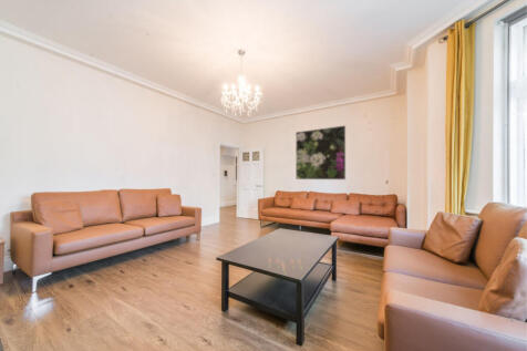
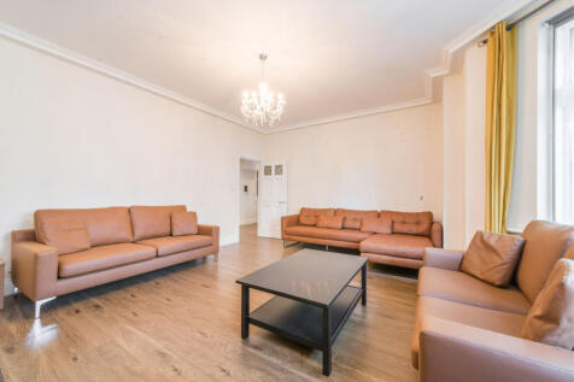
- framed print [294,124,347,180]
